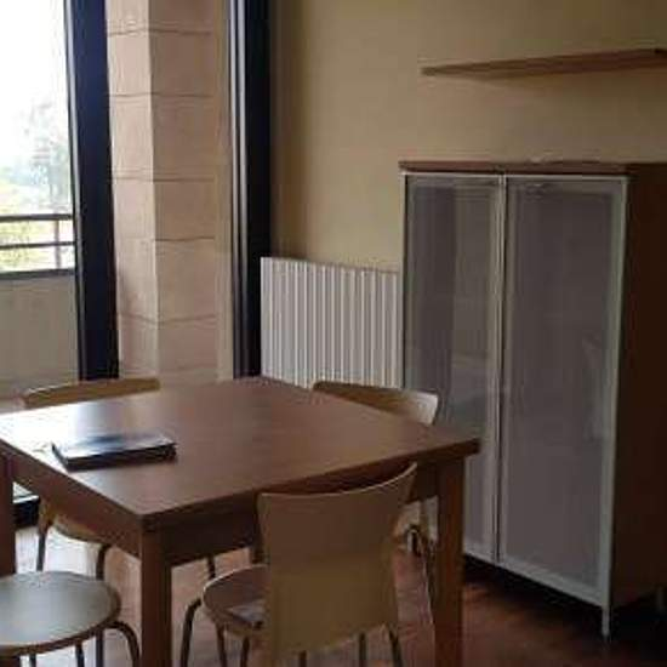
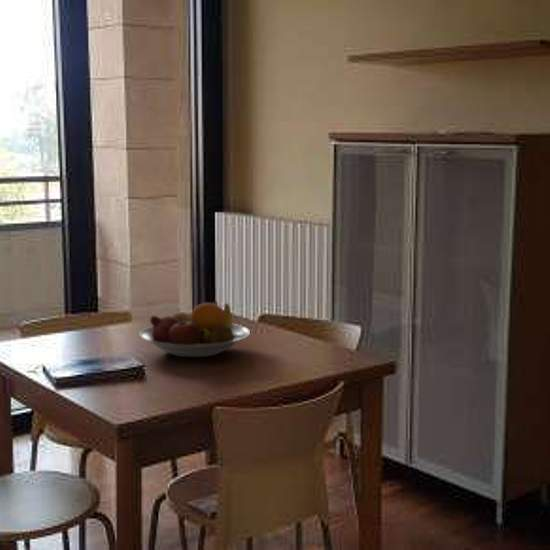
+ fruit bowl [139,300,251,358]
